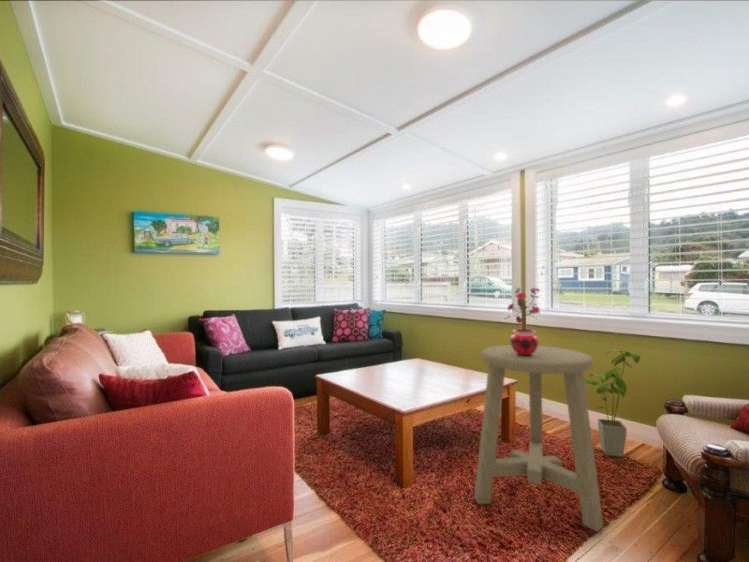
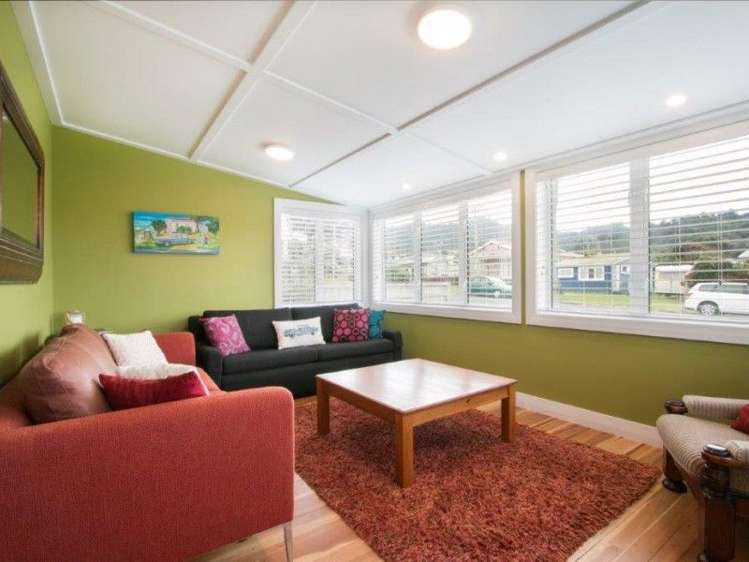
- house plant [584,348,641,458]
- potted plant [504,286,543,357]
- stool [473,344,604,533]
